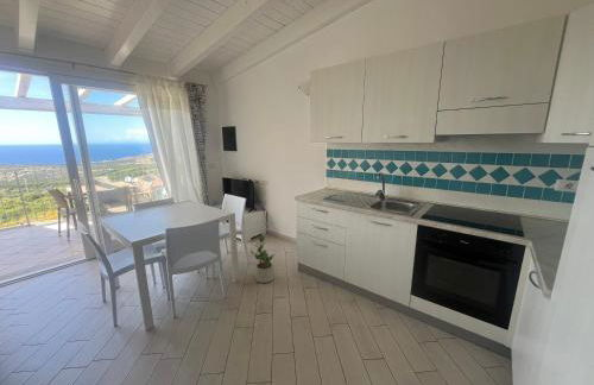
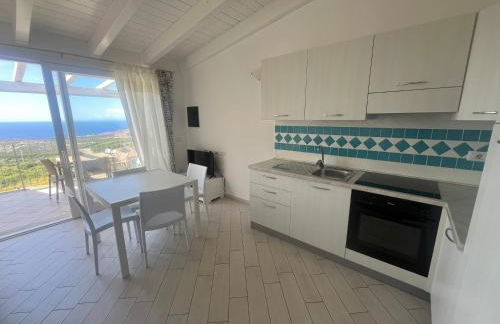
- potted plant [249,234,276,284]
